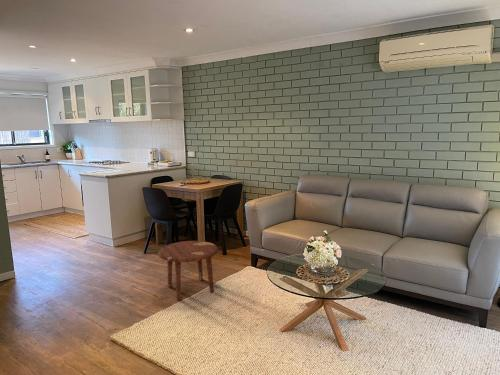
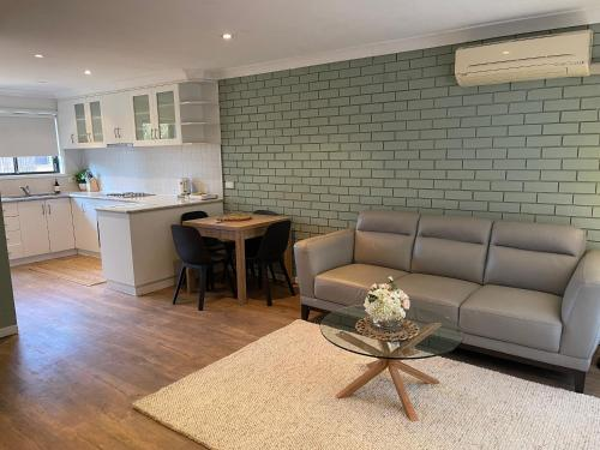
- side table [157,240,219,301]
